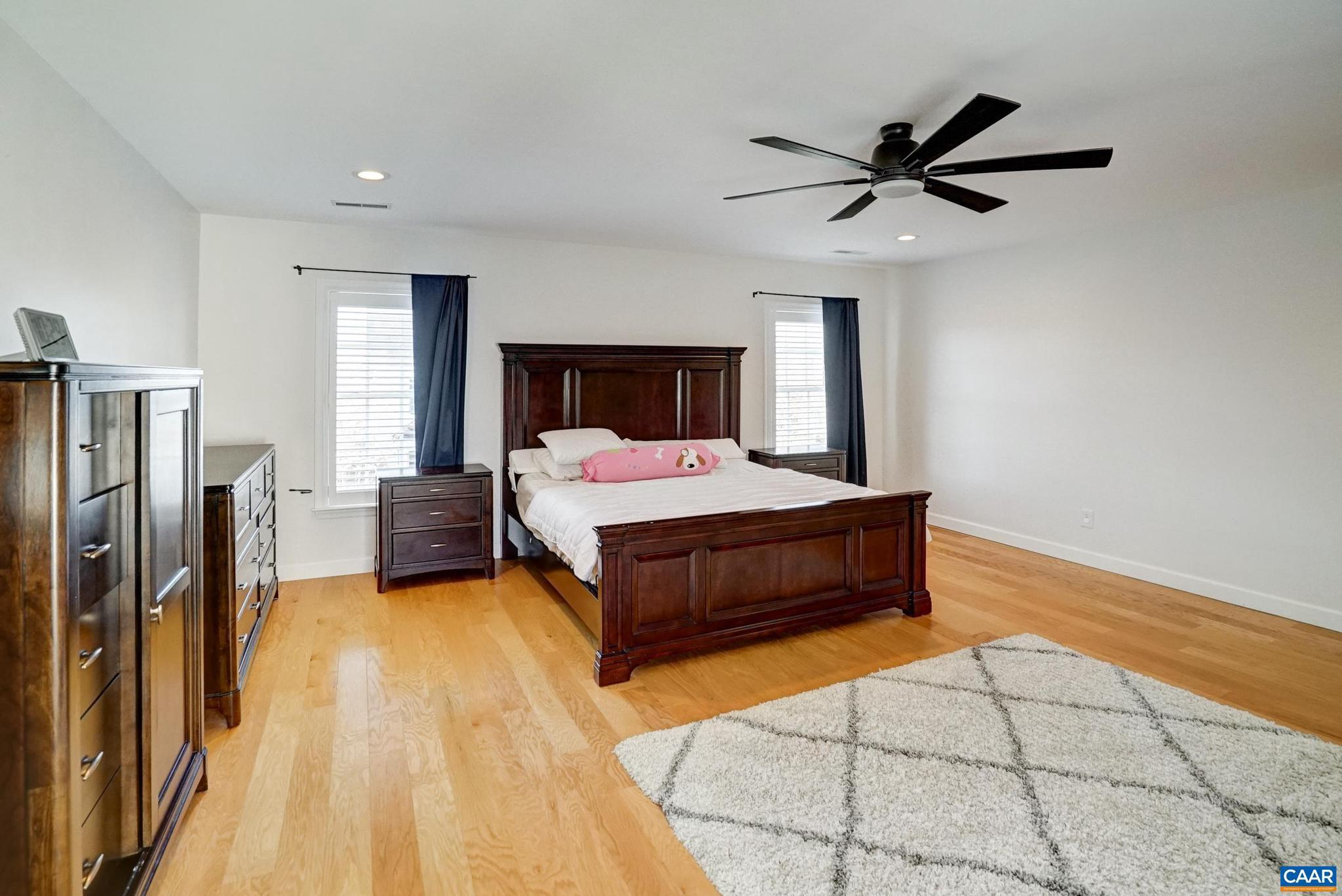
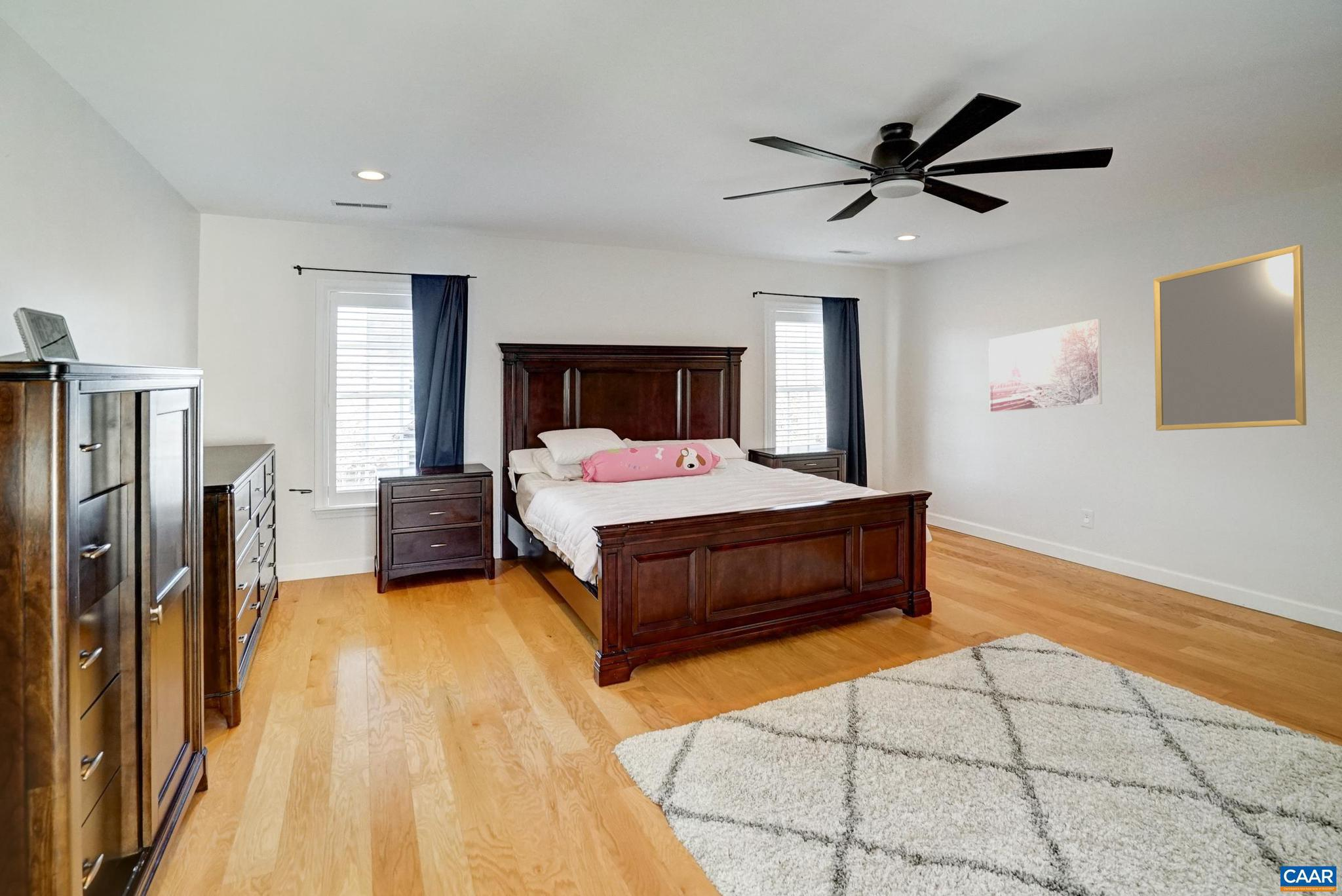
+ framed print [988,318,1103,413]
+ home mirror [1153,244,1307,432]
